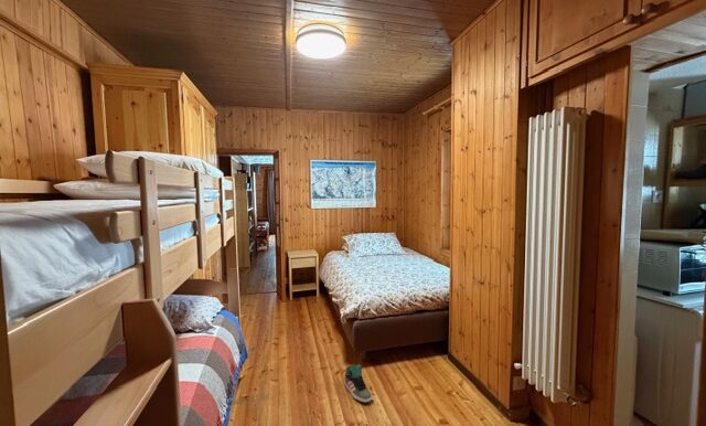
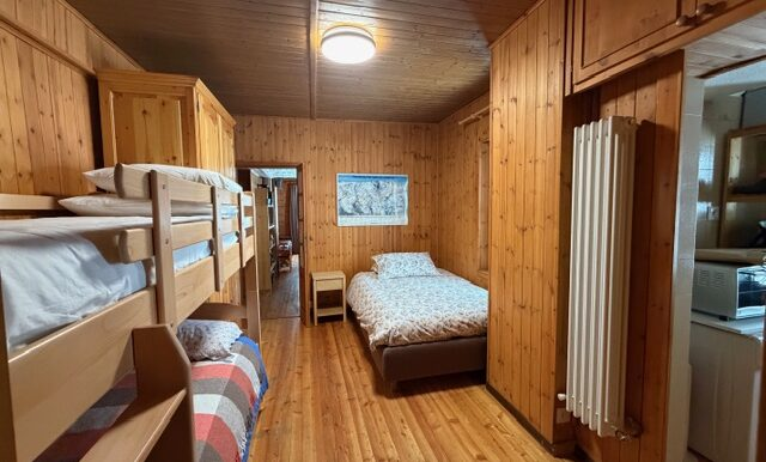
- sneaker [343,363,373,404]
